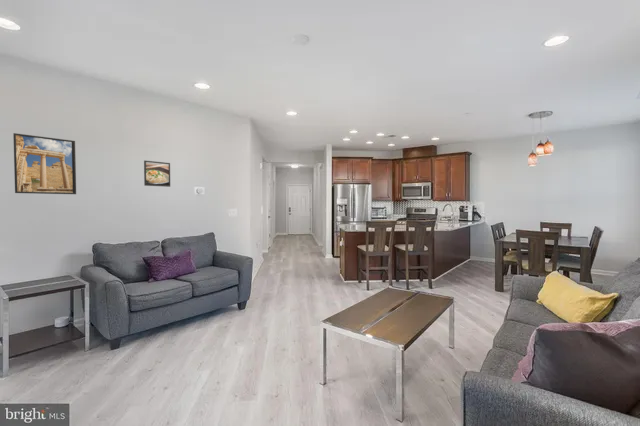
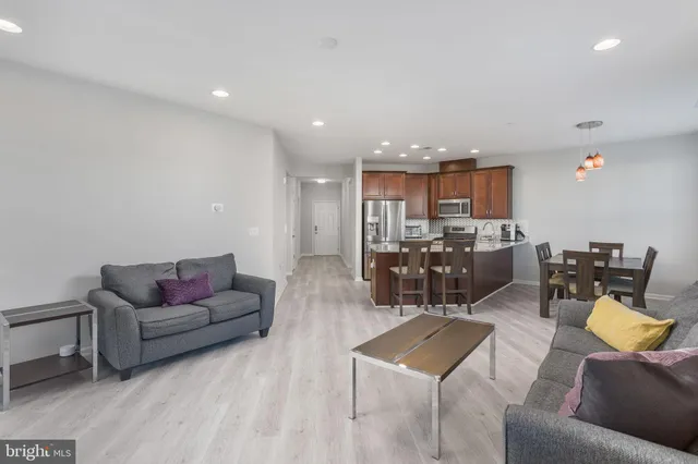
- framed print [12,132,77,195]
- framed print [143,160,171,188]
